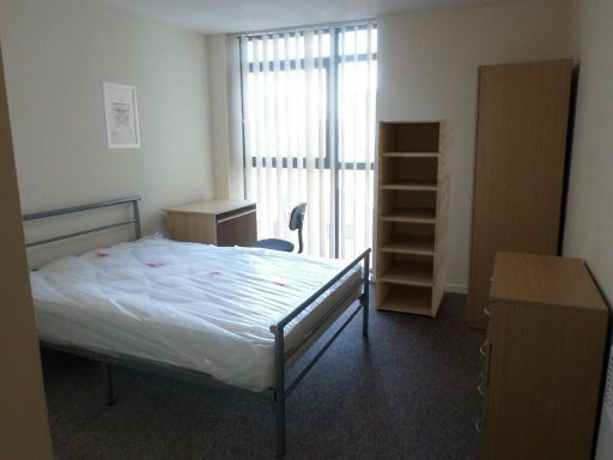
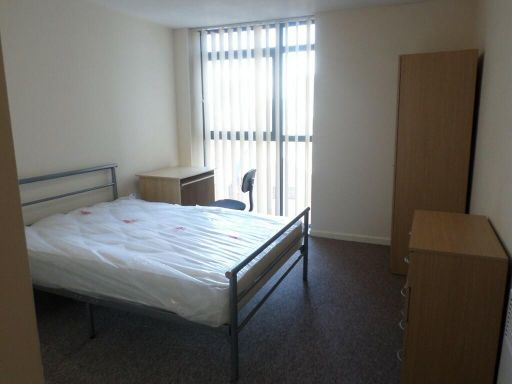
- bookshelf [374,119,454,319]
- wall art [101,80,141,150]
